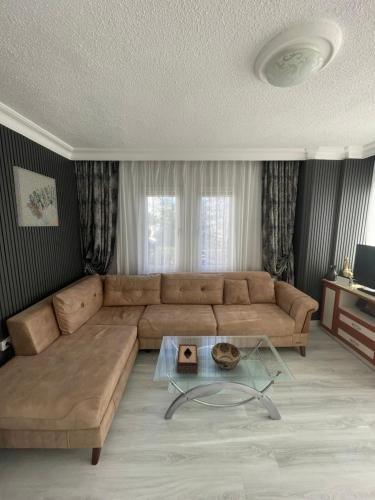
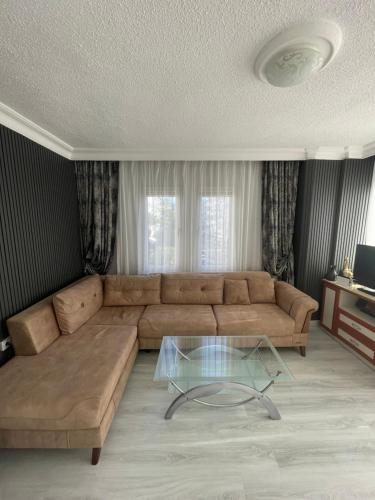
- tissue box [176,343,199,374]
- decorative bowl [210,341,242,370]
- wall art [12,165,59,227]
